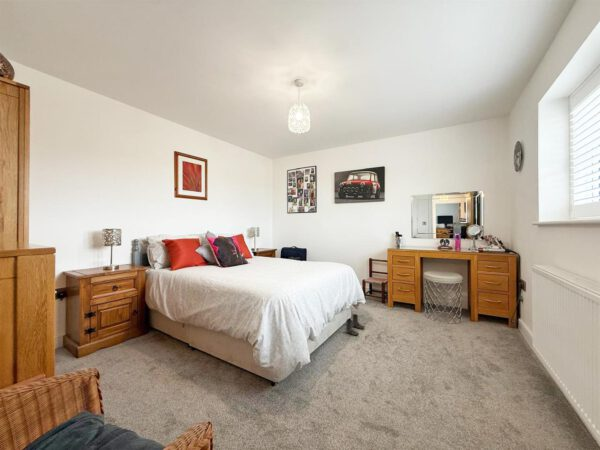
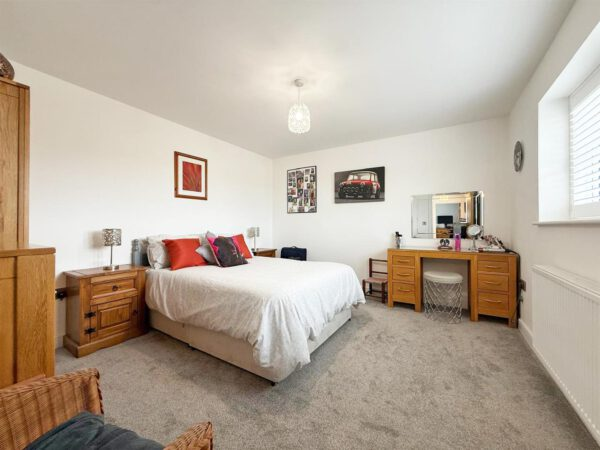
- boots [345,313,366,336]
